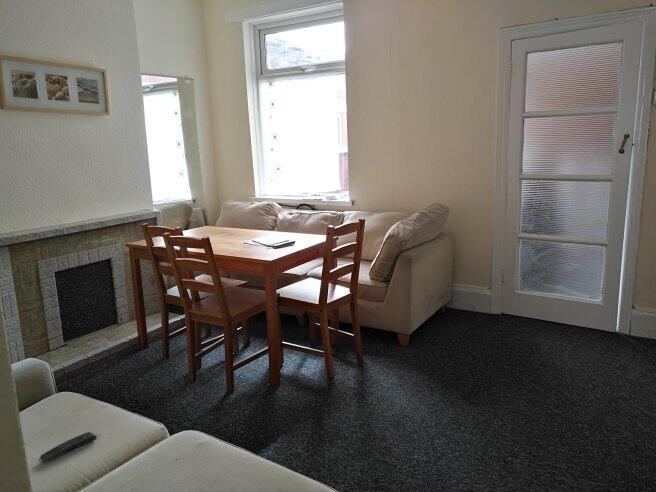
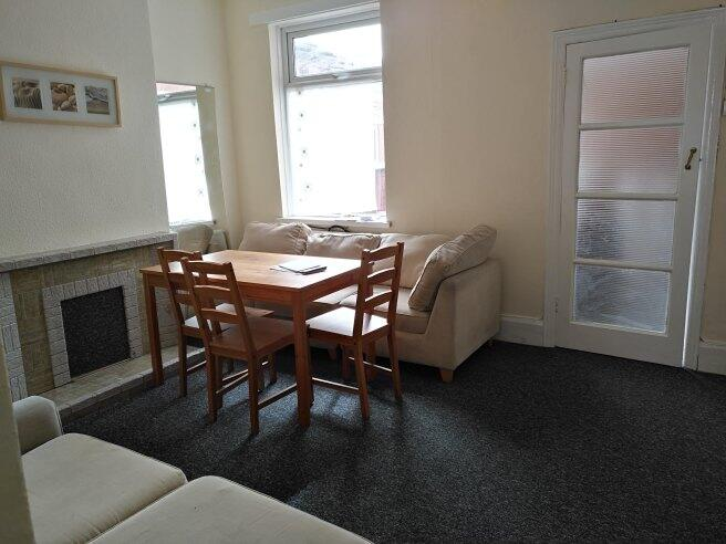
- remote control [37,431,97,463]
